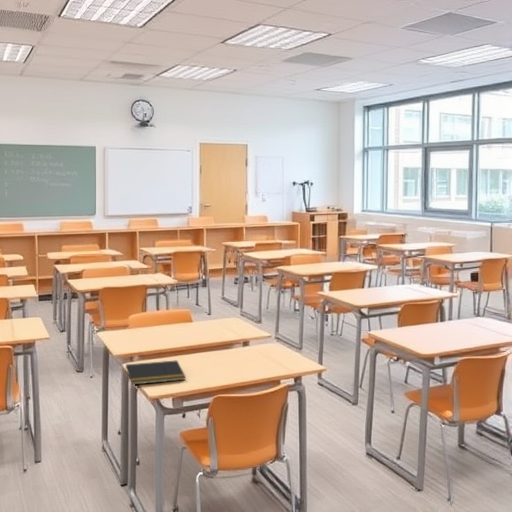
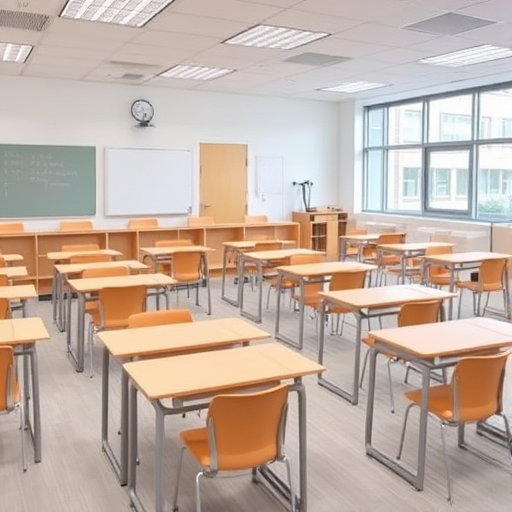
- notepad [123,359,187,386]
